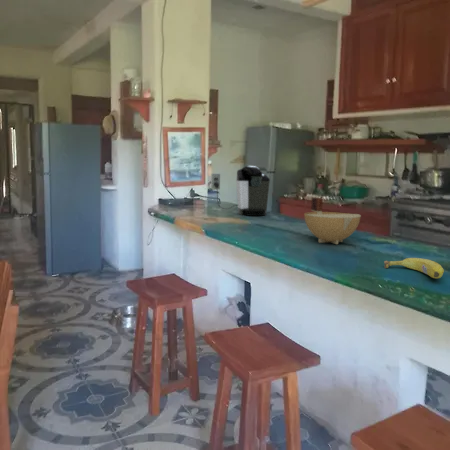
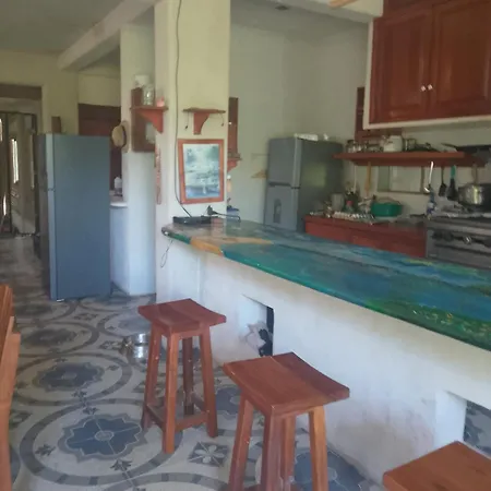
- bowl [303,197,362,245]
- coffee maker [210,165,271,217]
- fruit [383,257,445,279]
